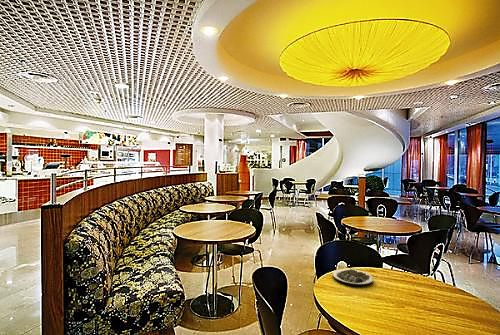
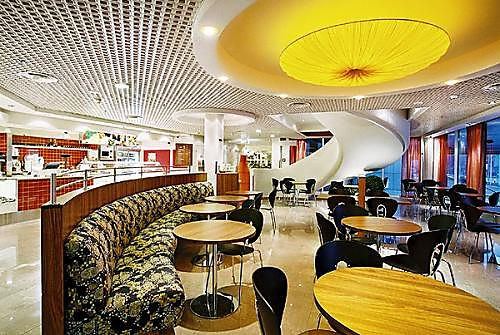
- plate [332,268,374,287]
